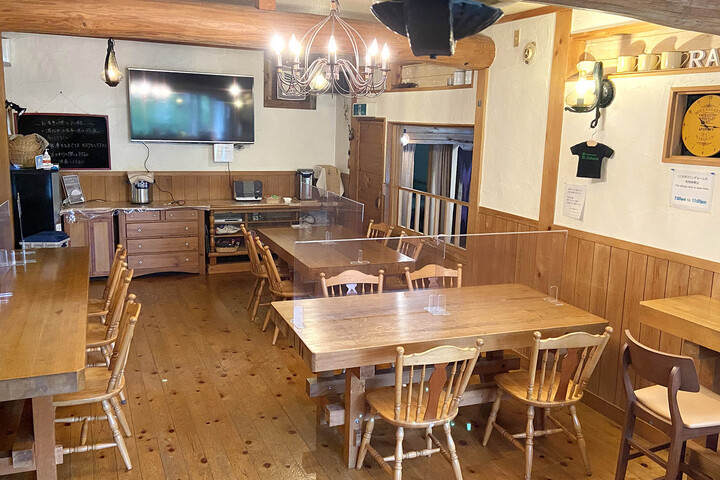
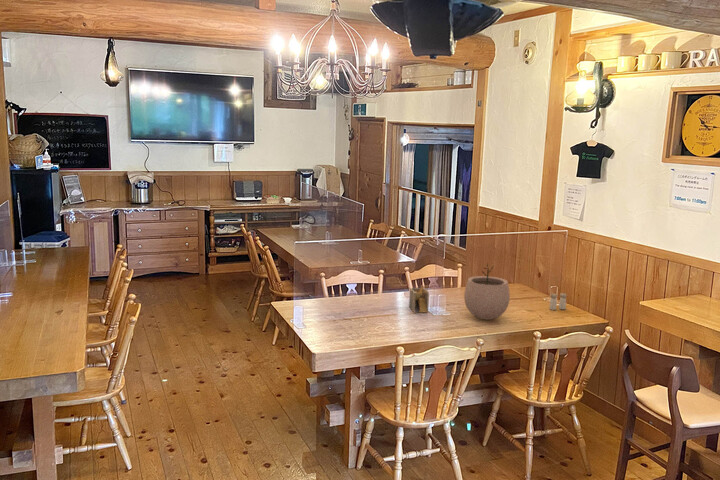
+ plant pot [463,262,511,320]
+ napkin holder [408,284,430,314]
+ salt and pepper shaker [548,292,568,311]
